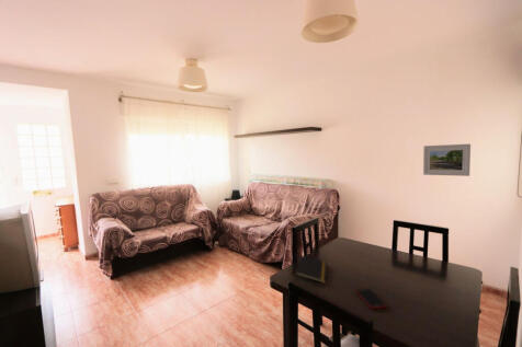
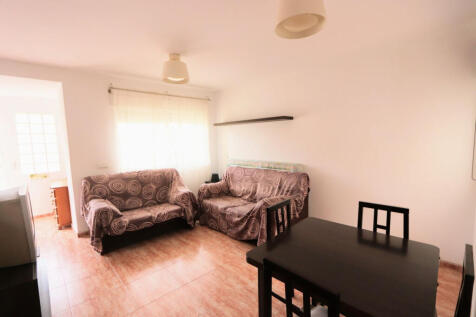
- notepad [294,254,328,285]
- cell phone [354,287,388,310]
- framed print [422,143,472,177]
